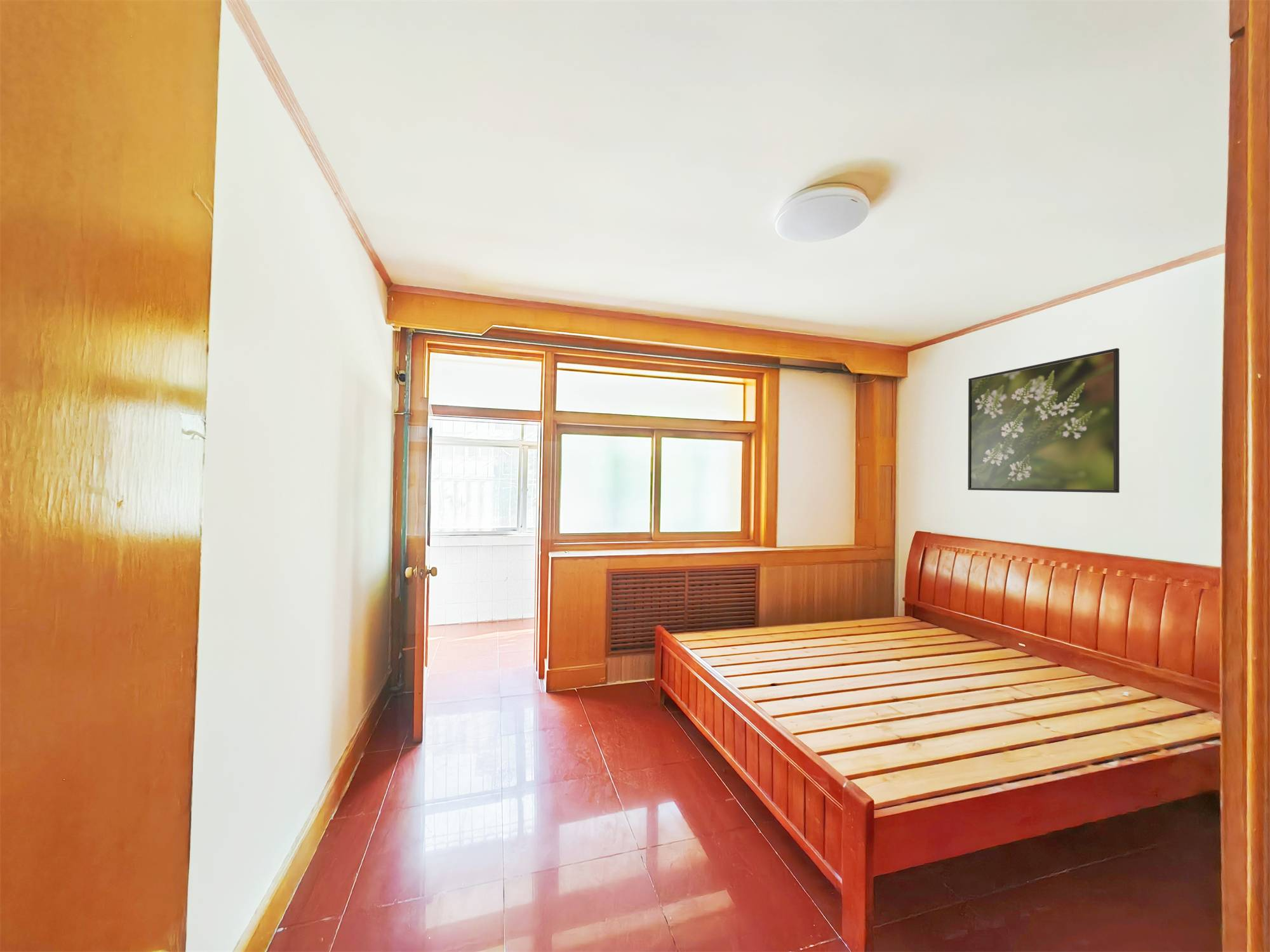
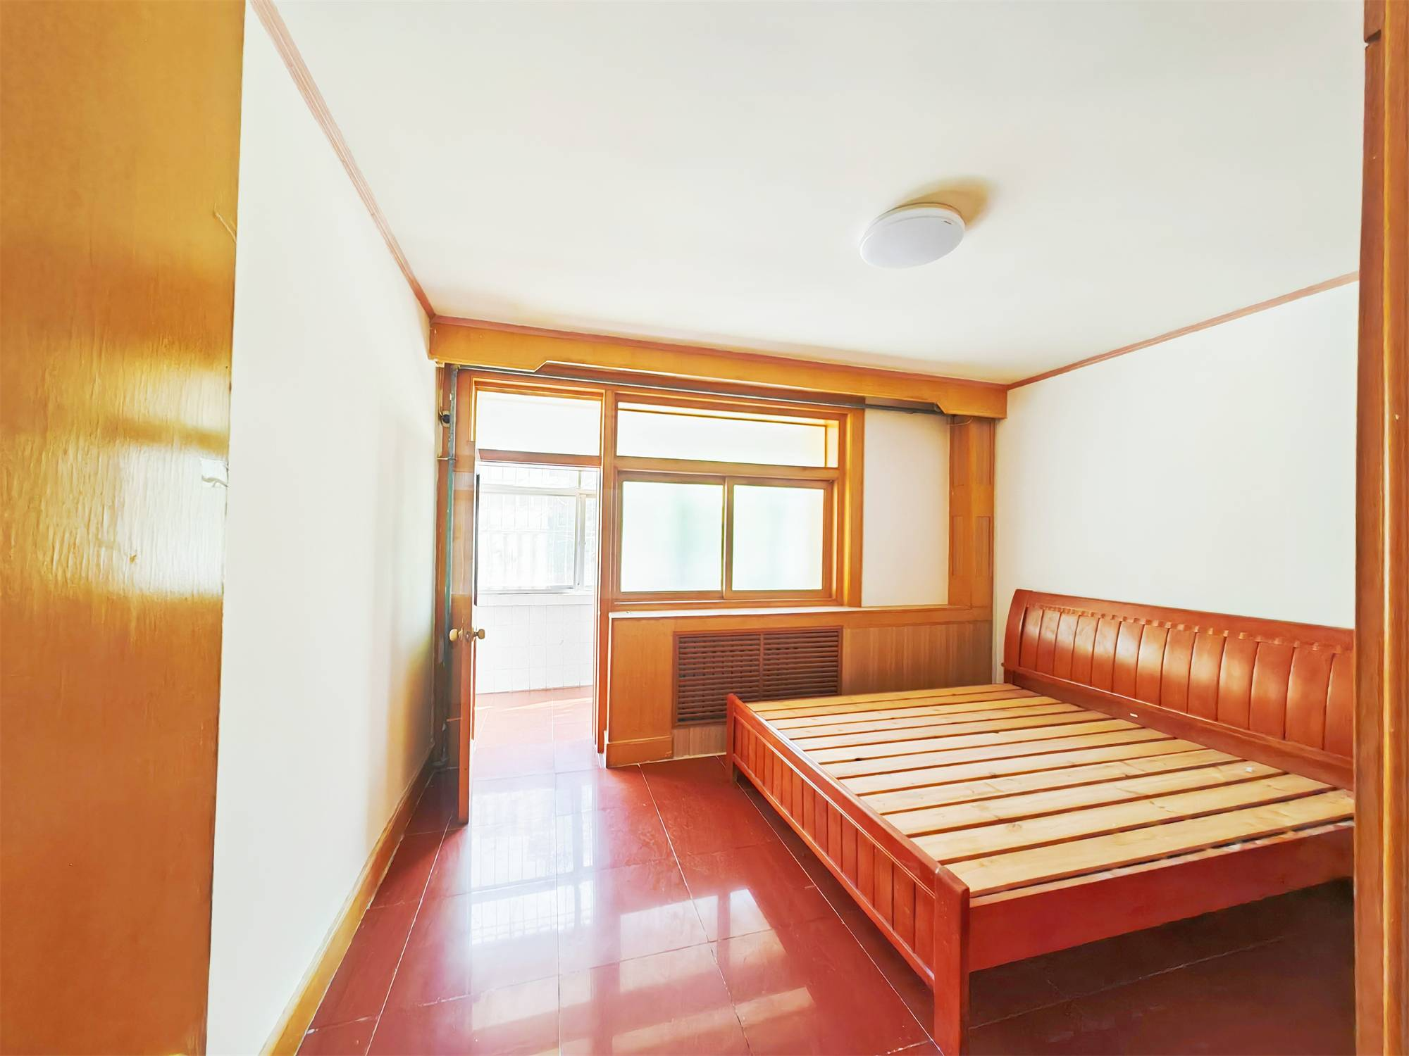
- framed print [967,348,1120,493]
